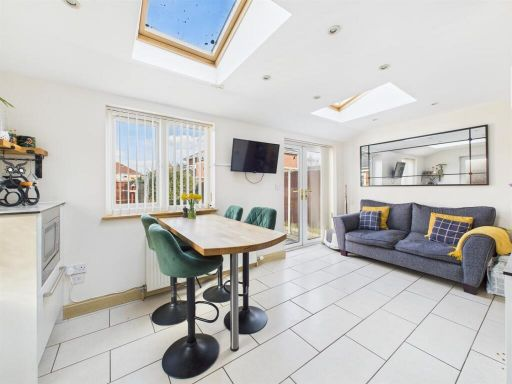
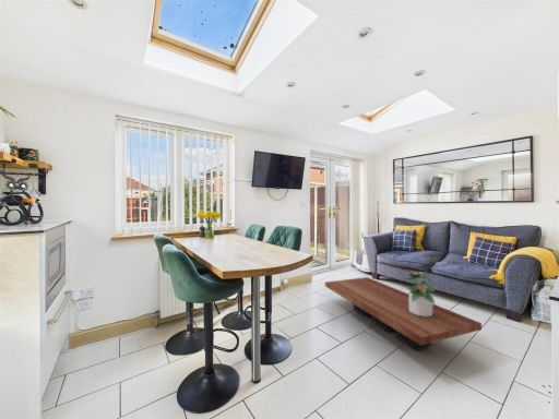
+ potted plant [401,271,437,316]
+ coffee table [324,276,483,351]
